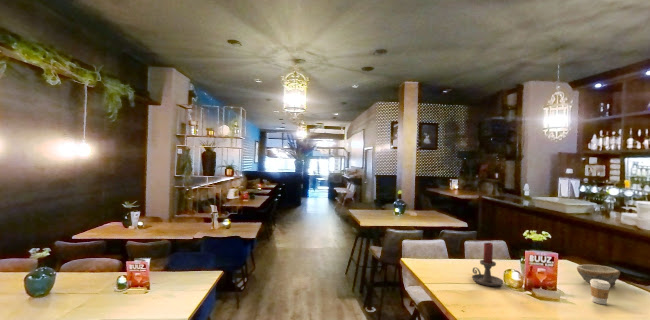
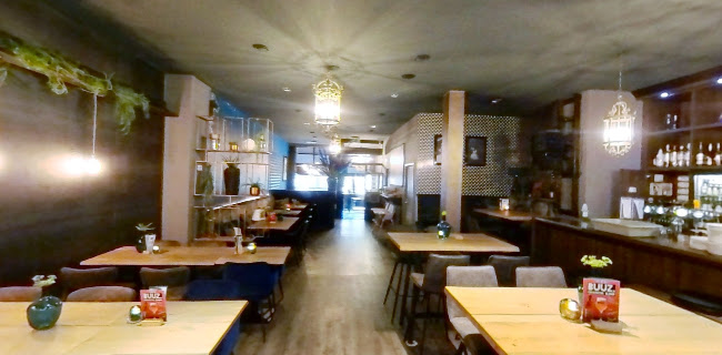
- candle holder [471,242,504,287]
- bowl [576,264,621,287]
- coffee cup [589,279,611,305]
